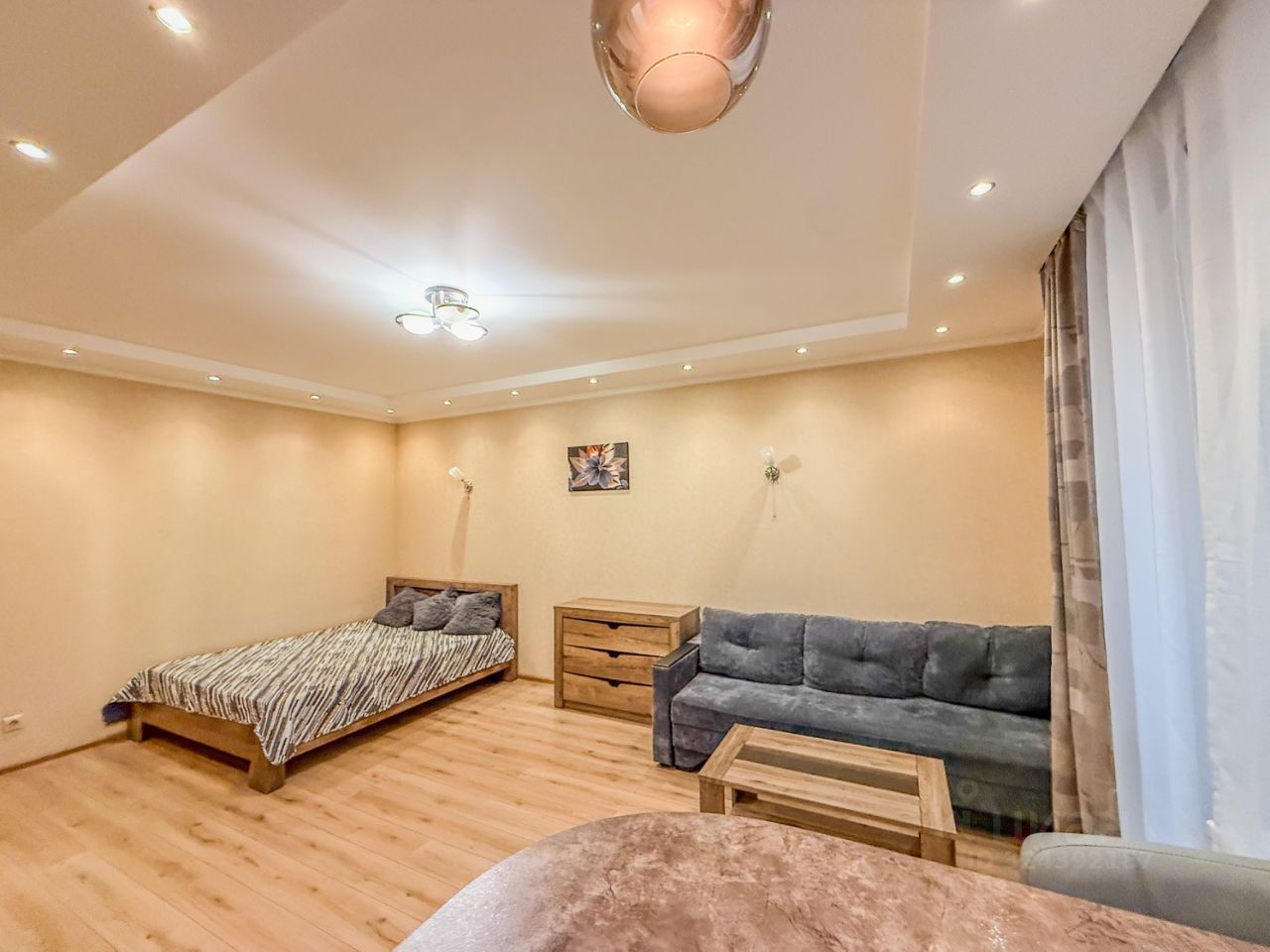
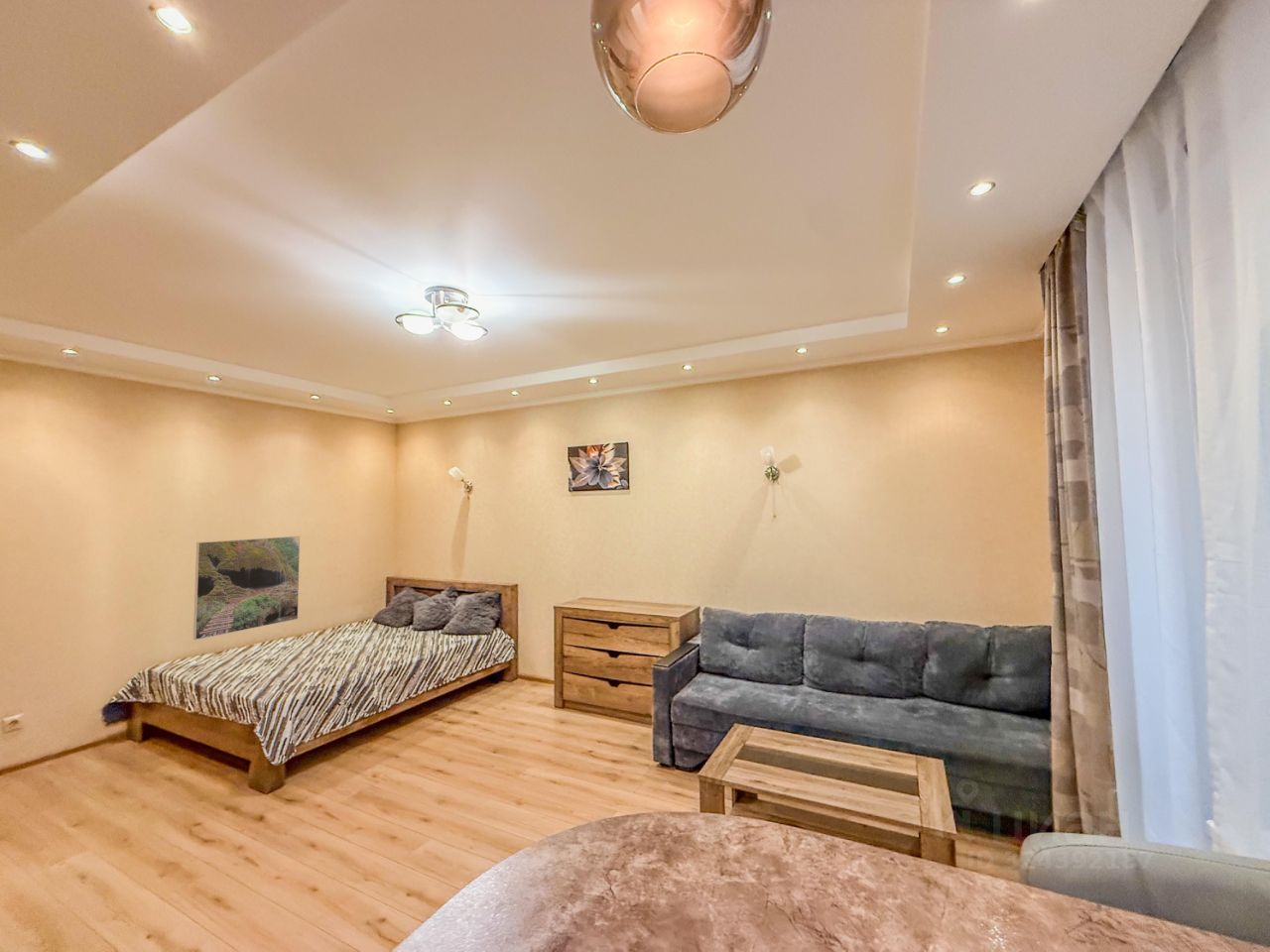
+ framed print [192,535,301,641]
